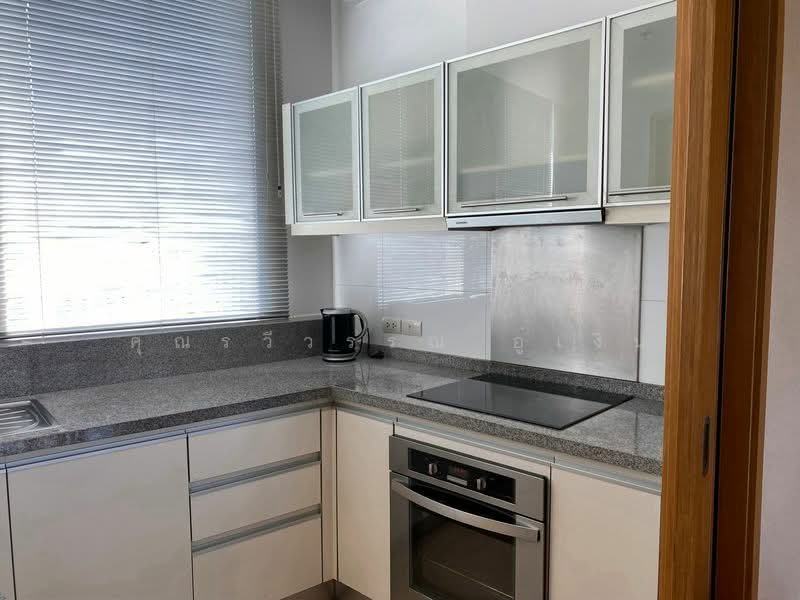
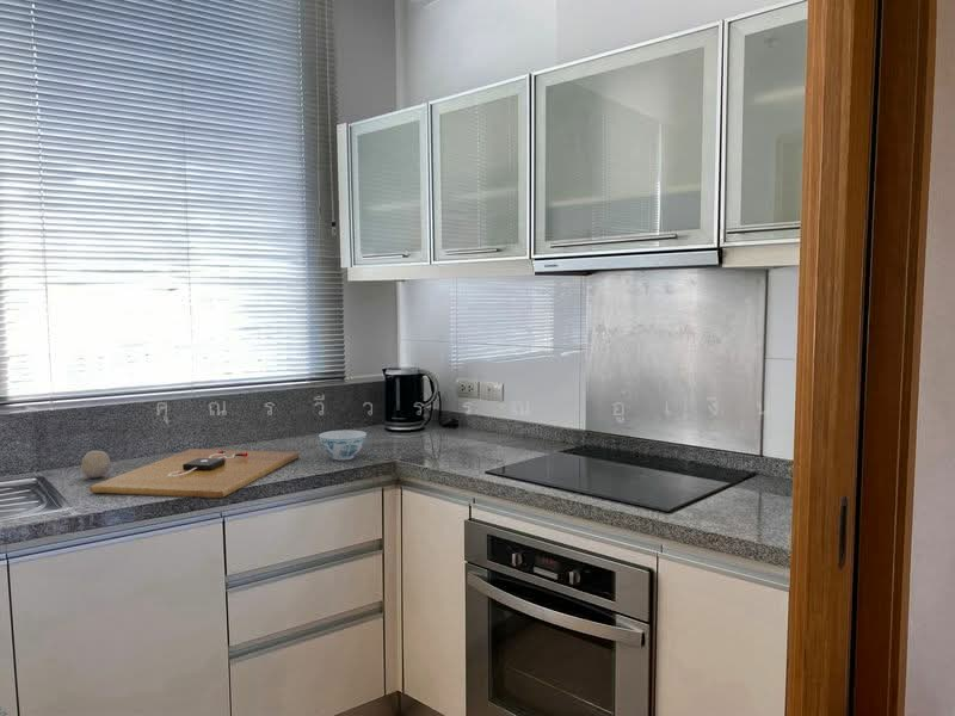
+ chinaware [318,430,368,462]
+ cutting board [88,448,300,499]
+ fruit [80,450,112,479]
